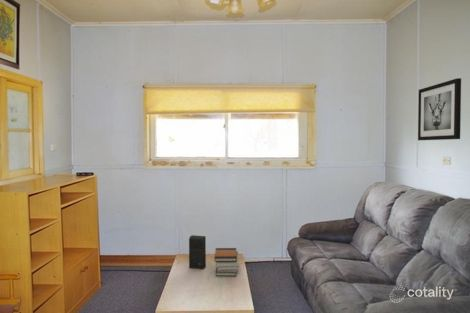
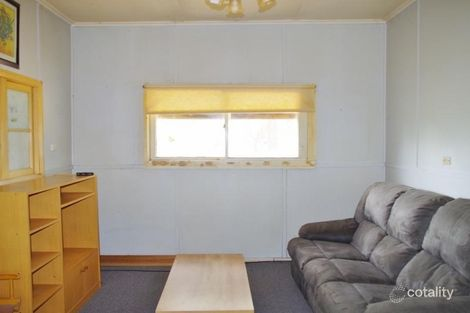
- speaker [188,234,207,270]
- book stack [213,247,240,277]
- wall art [417,77,462,141]
